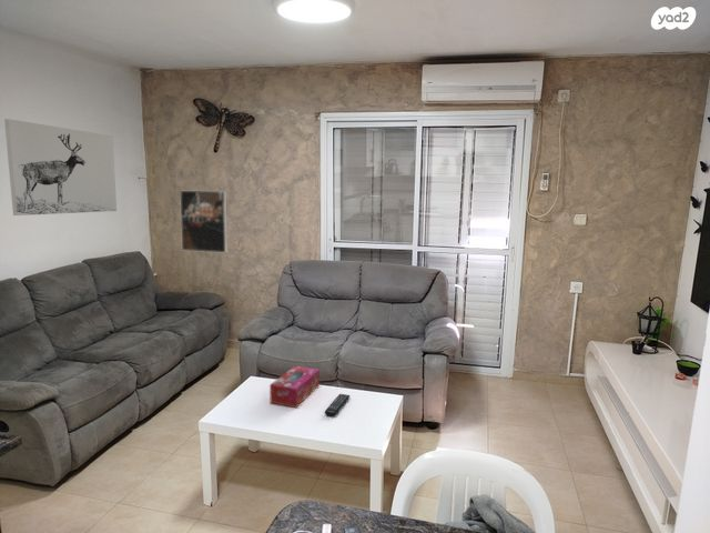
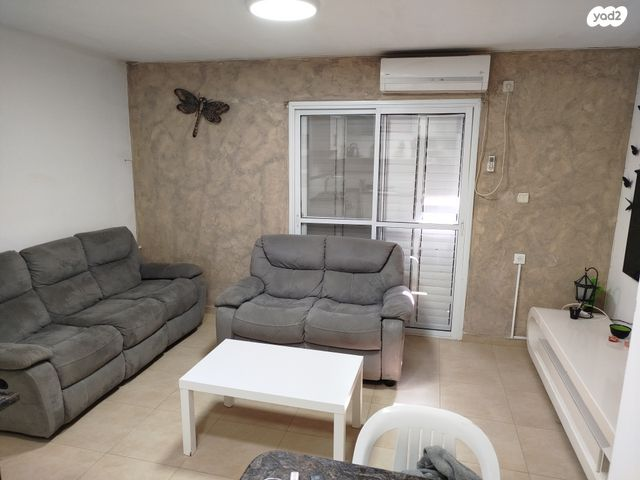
- remote control [324,393,351,418]
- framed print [179,189,229,254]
- tissue box [268,365,321,409]
- wall art [3,118,118,217]
